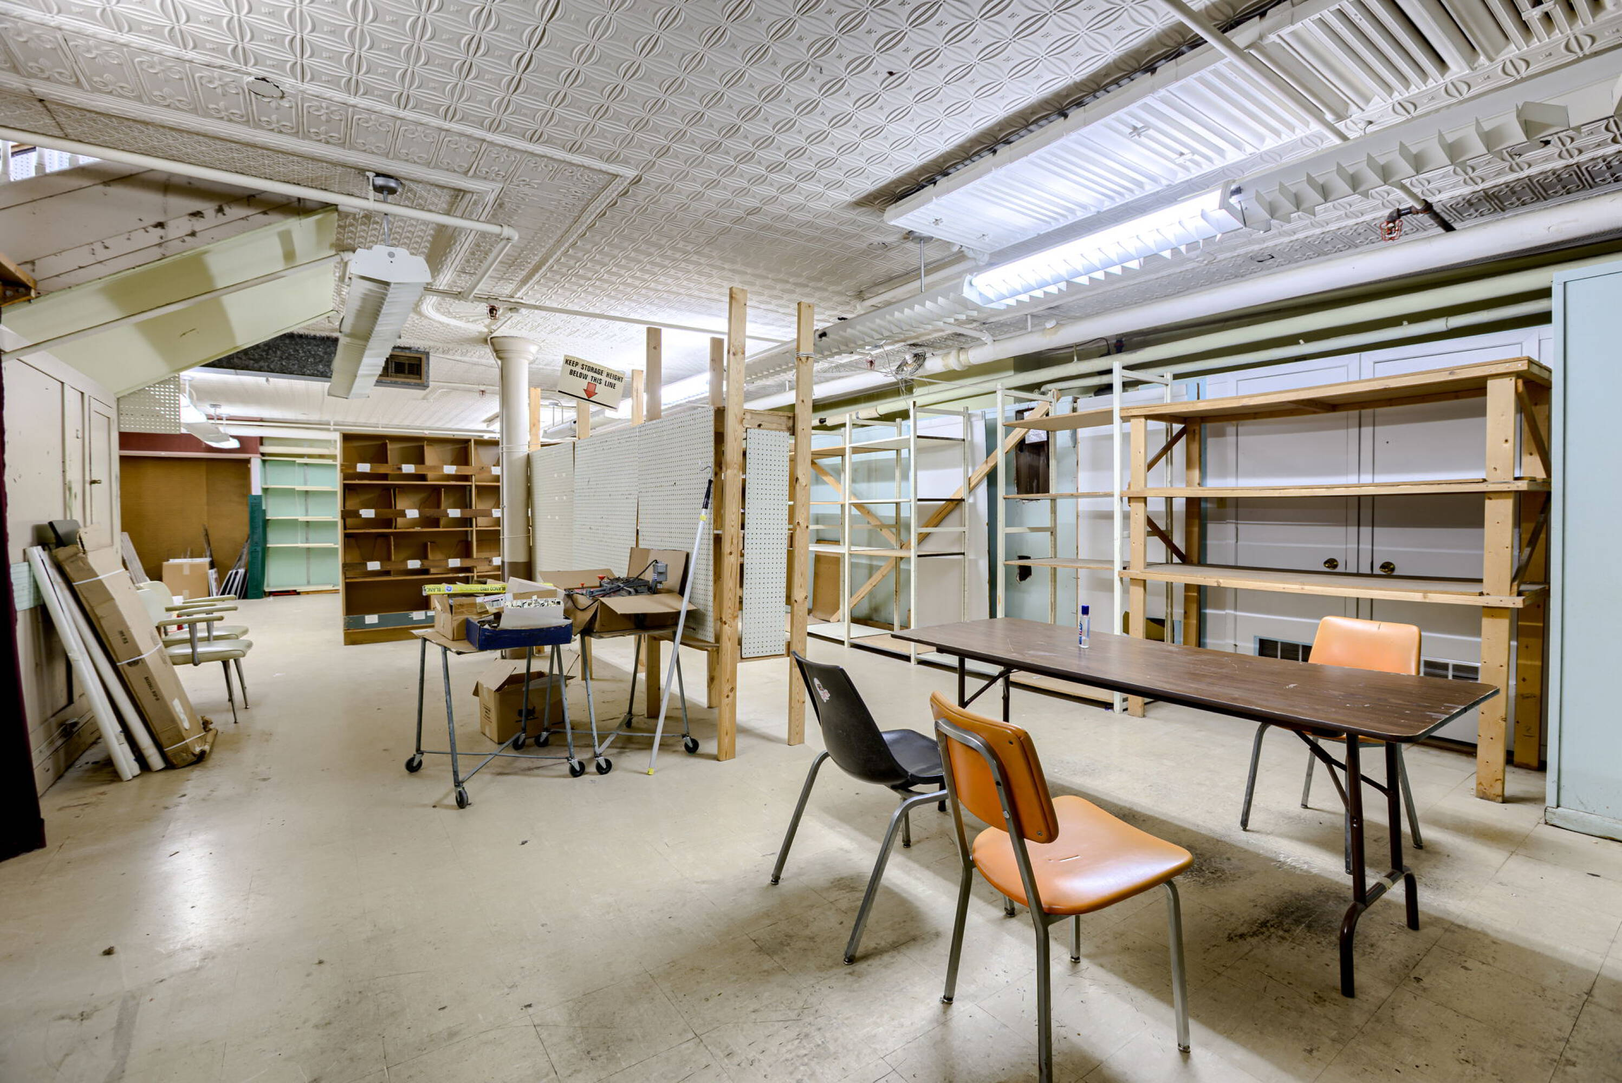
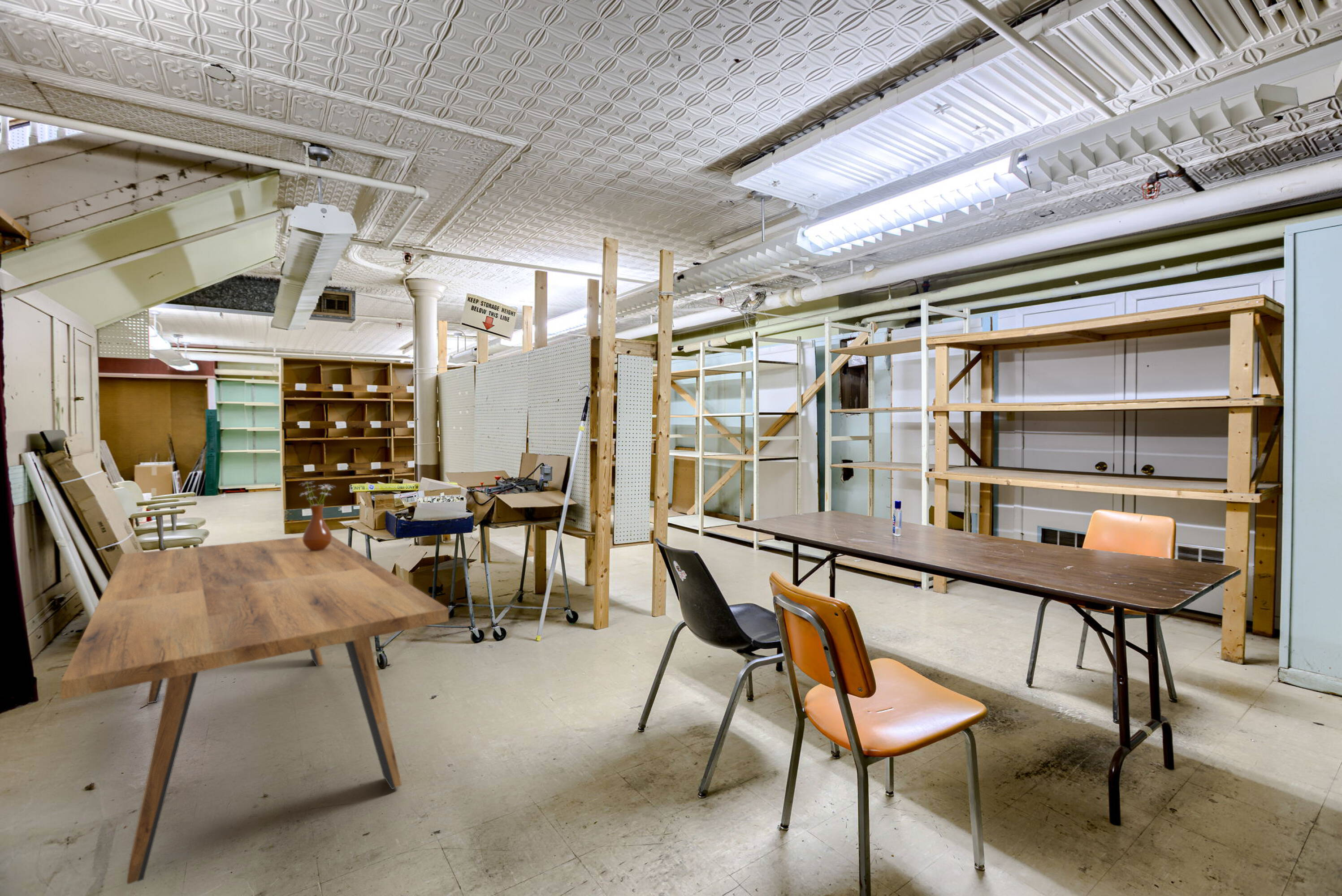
+ vase [299,481,336,551]
+ dining table [60,535,449,885]
